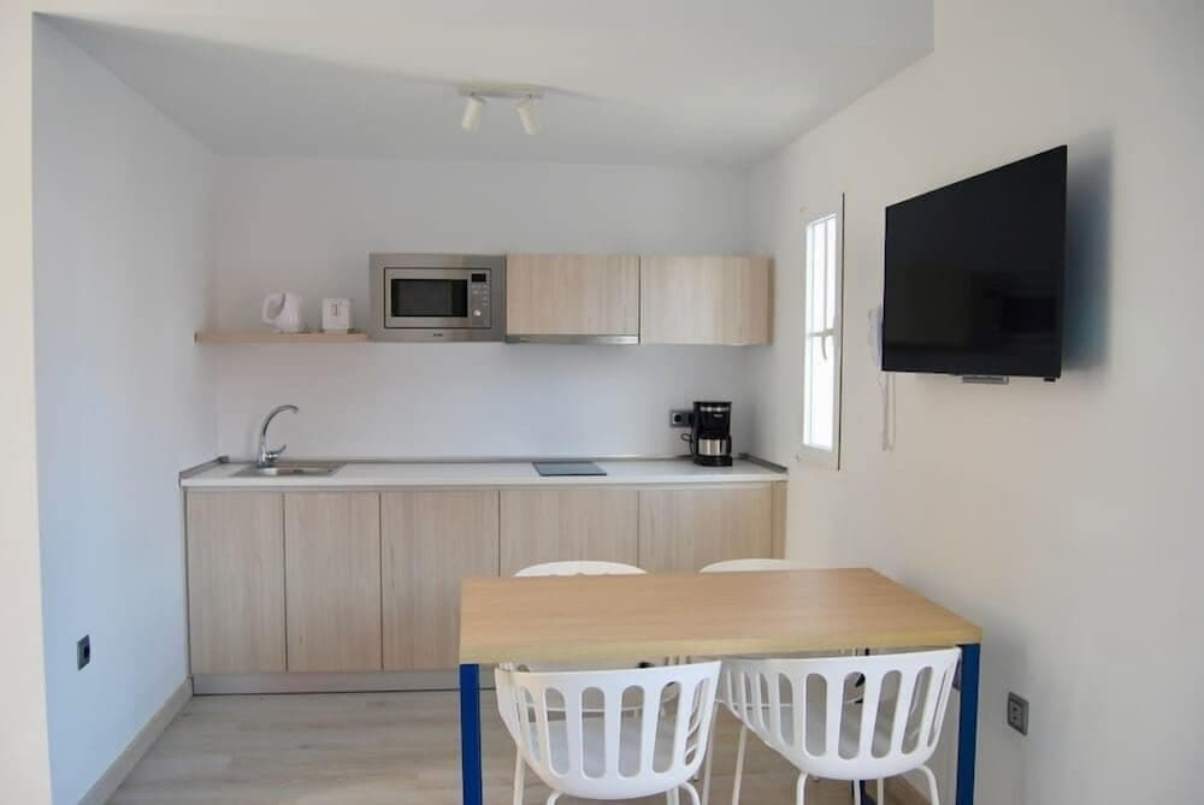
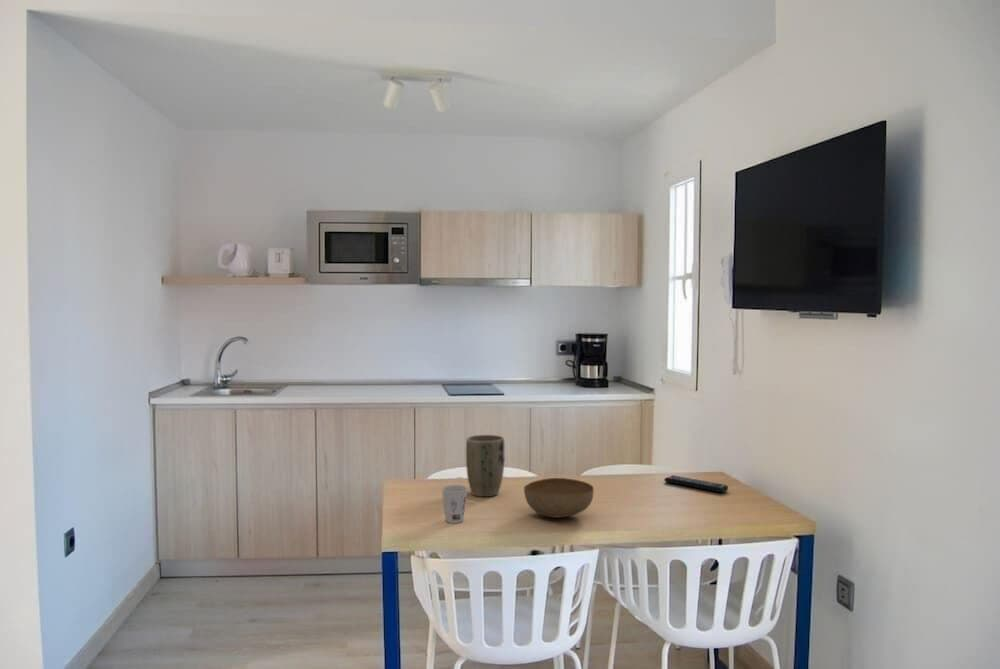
+ cup [440,484,468,524]
+ remote control [663,474,729,494]
+ plant pot [465,434,506,498]
+ bowl [523,477,595,519]
